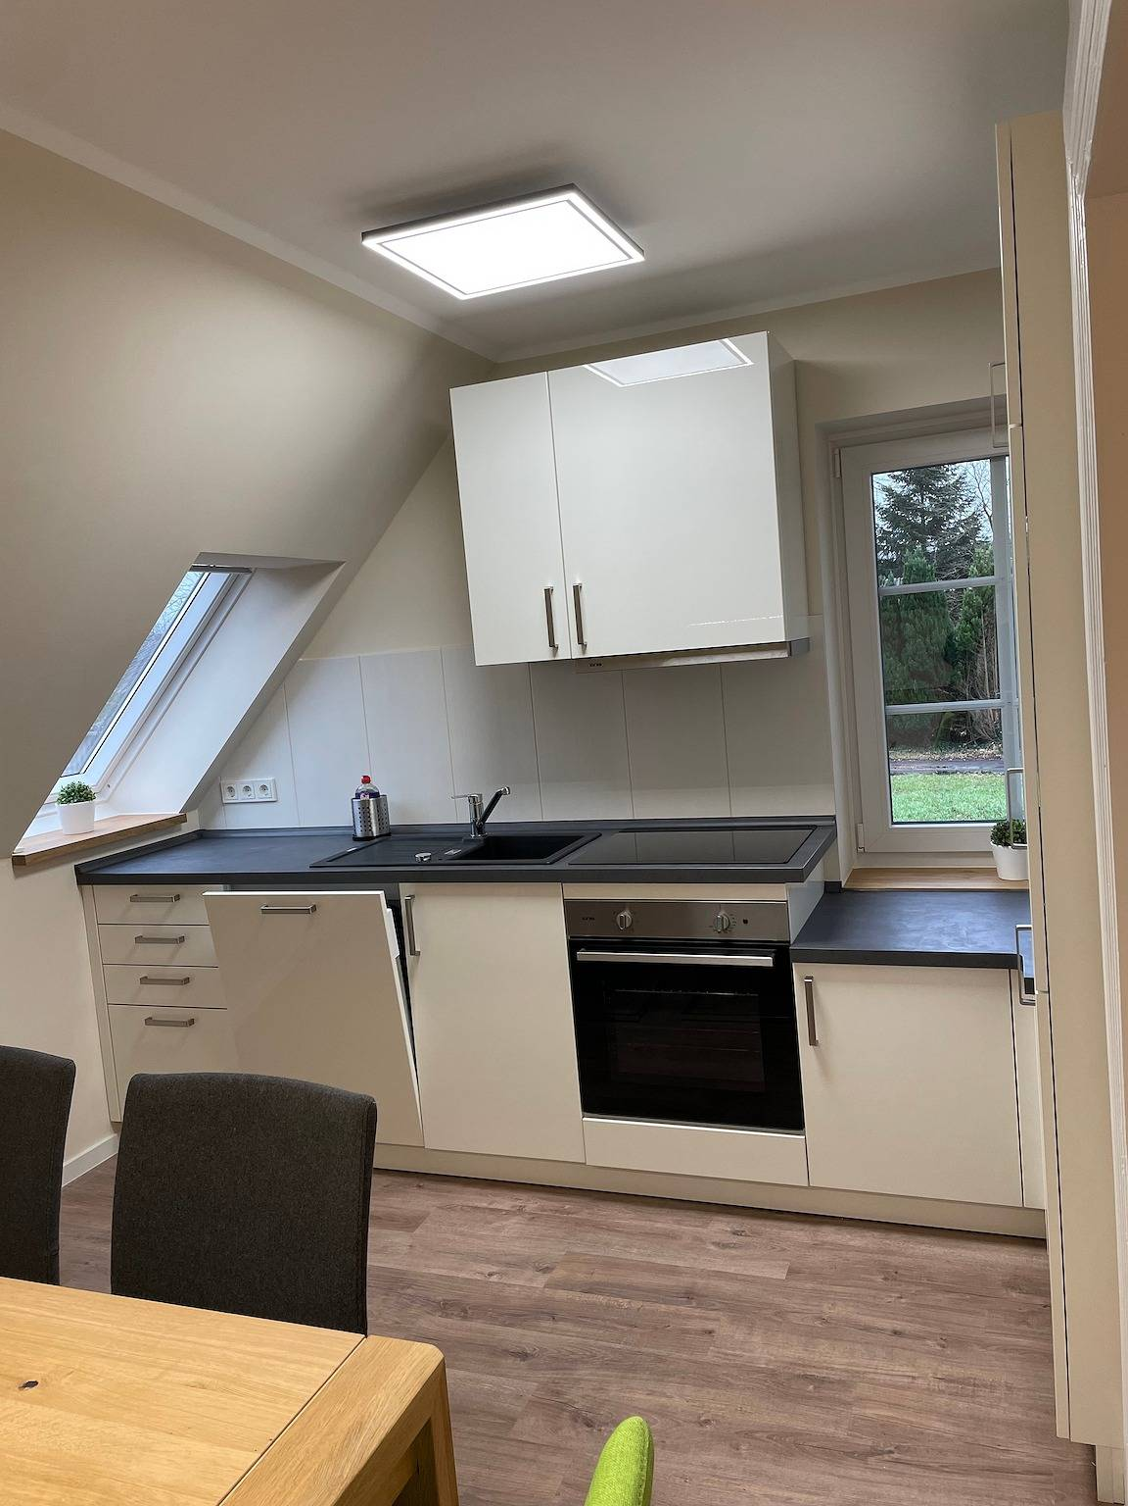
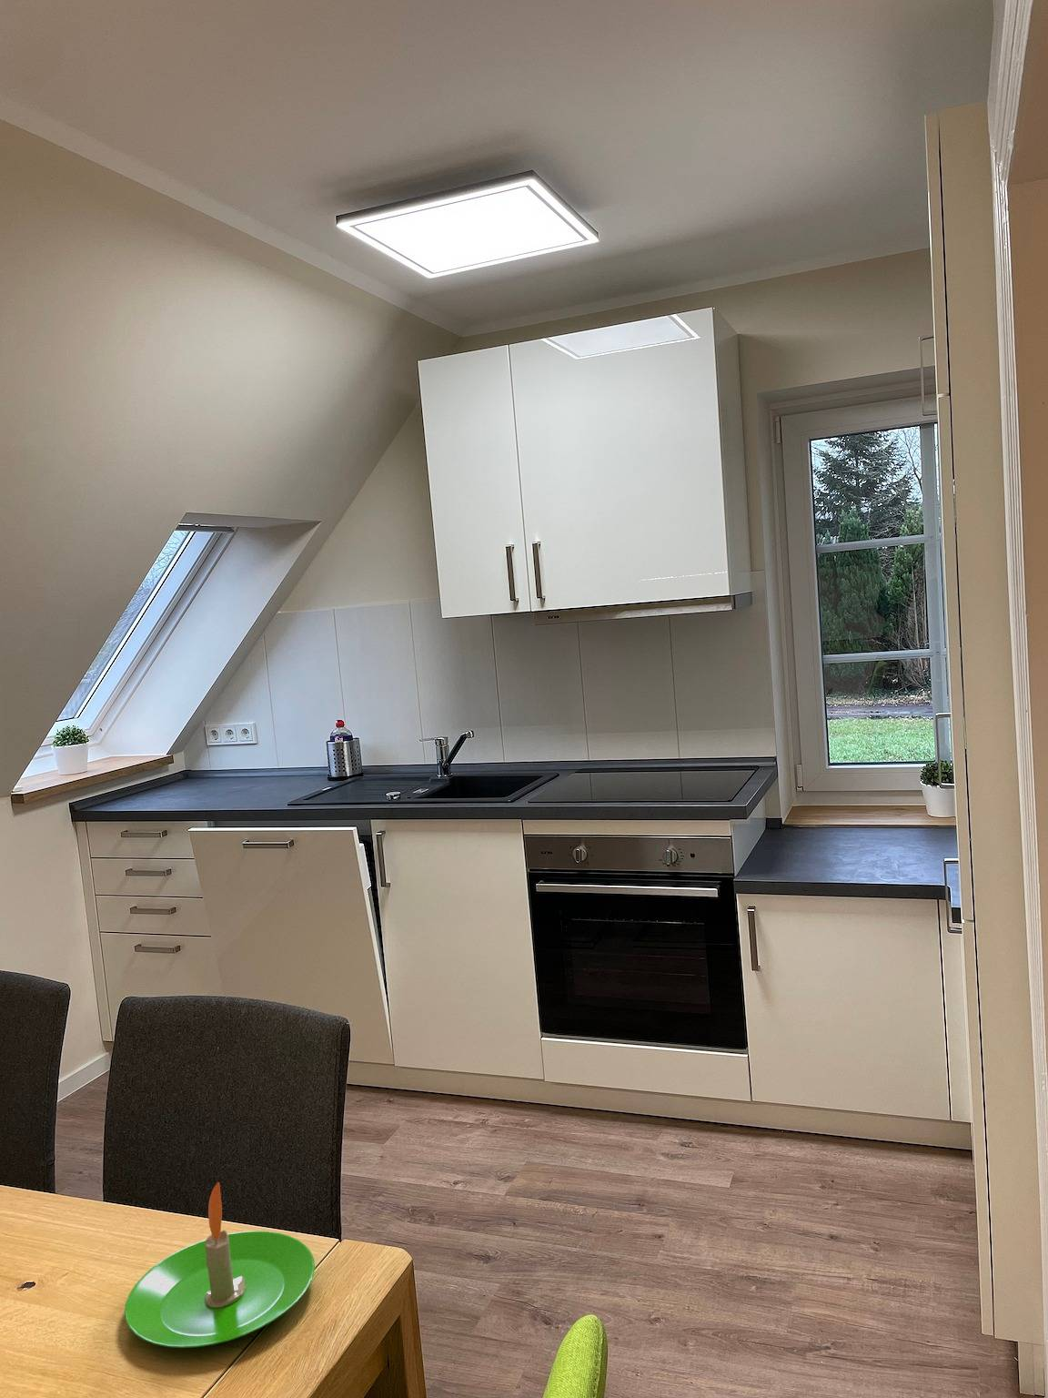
+ candle [123,1181,316,1348]
